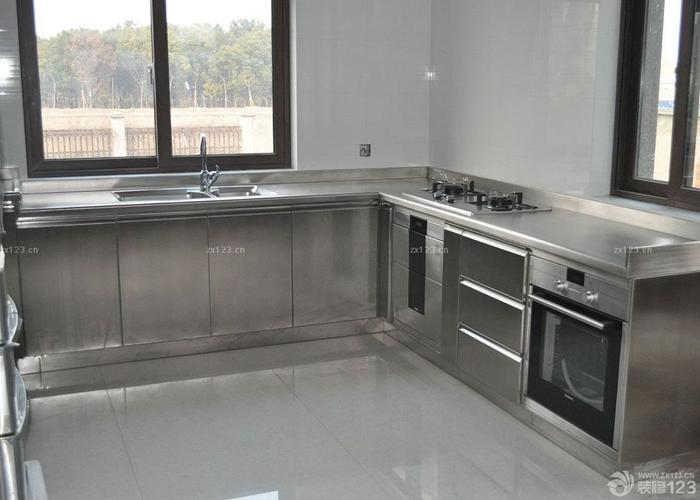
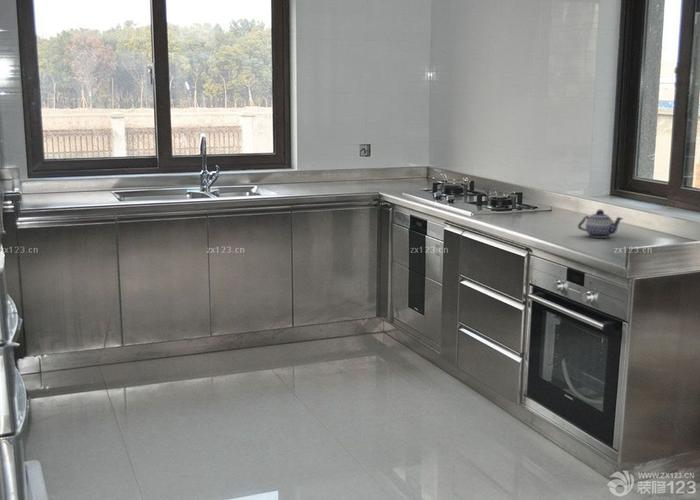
+ teapot [577,209,624,239]
